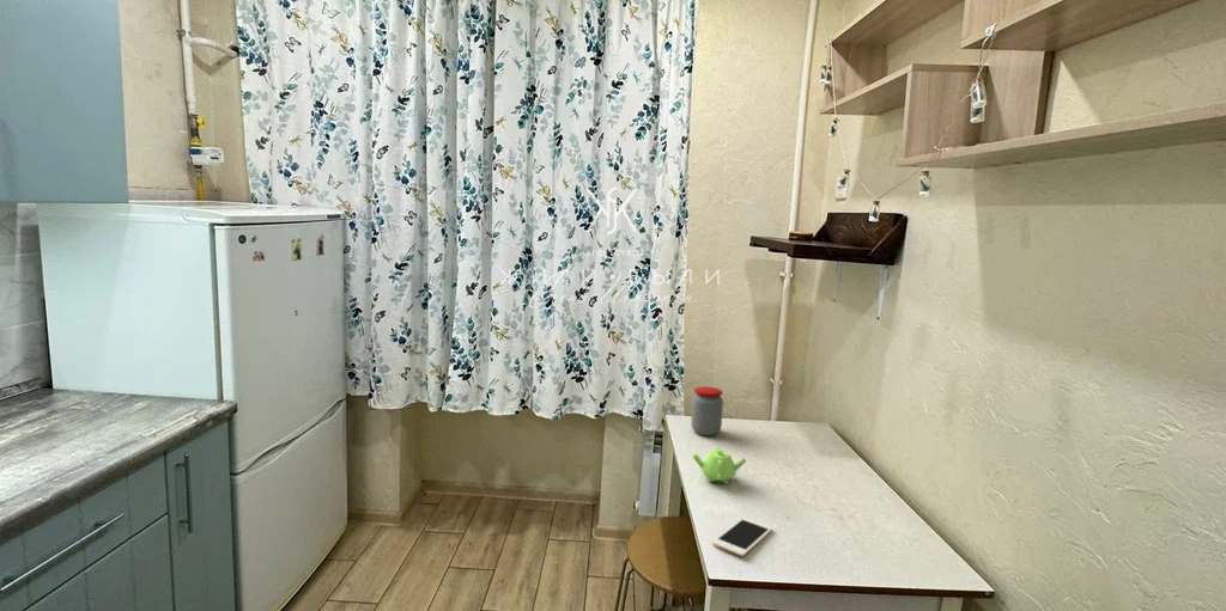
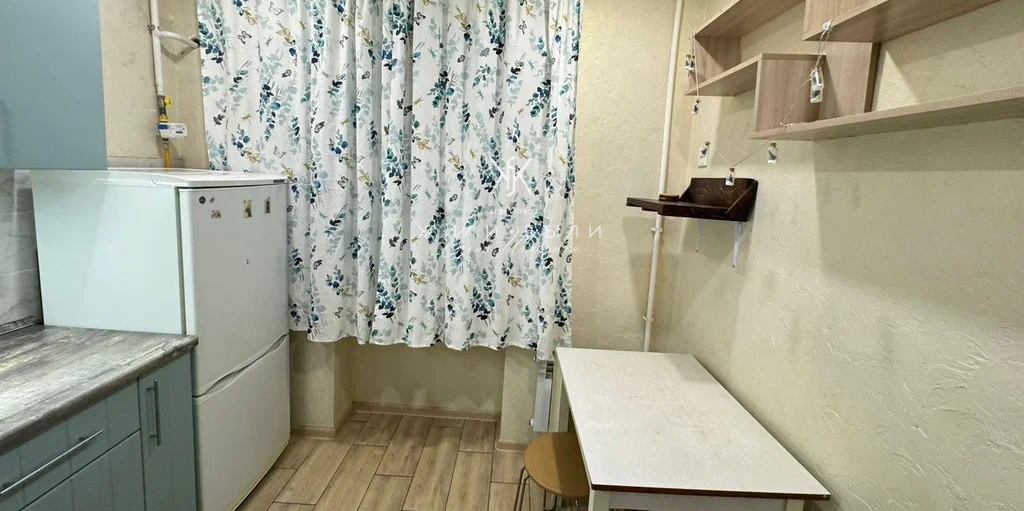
- jar [690,385,724,436]
- cell phone [711,517,773,557]
- teapot [692,447,747,484]
